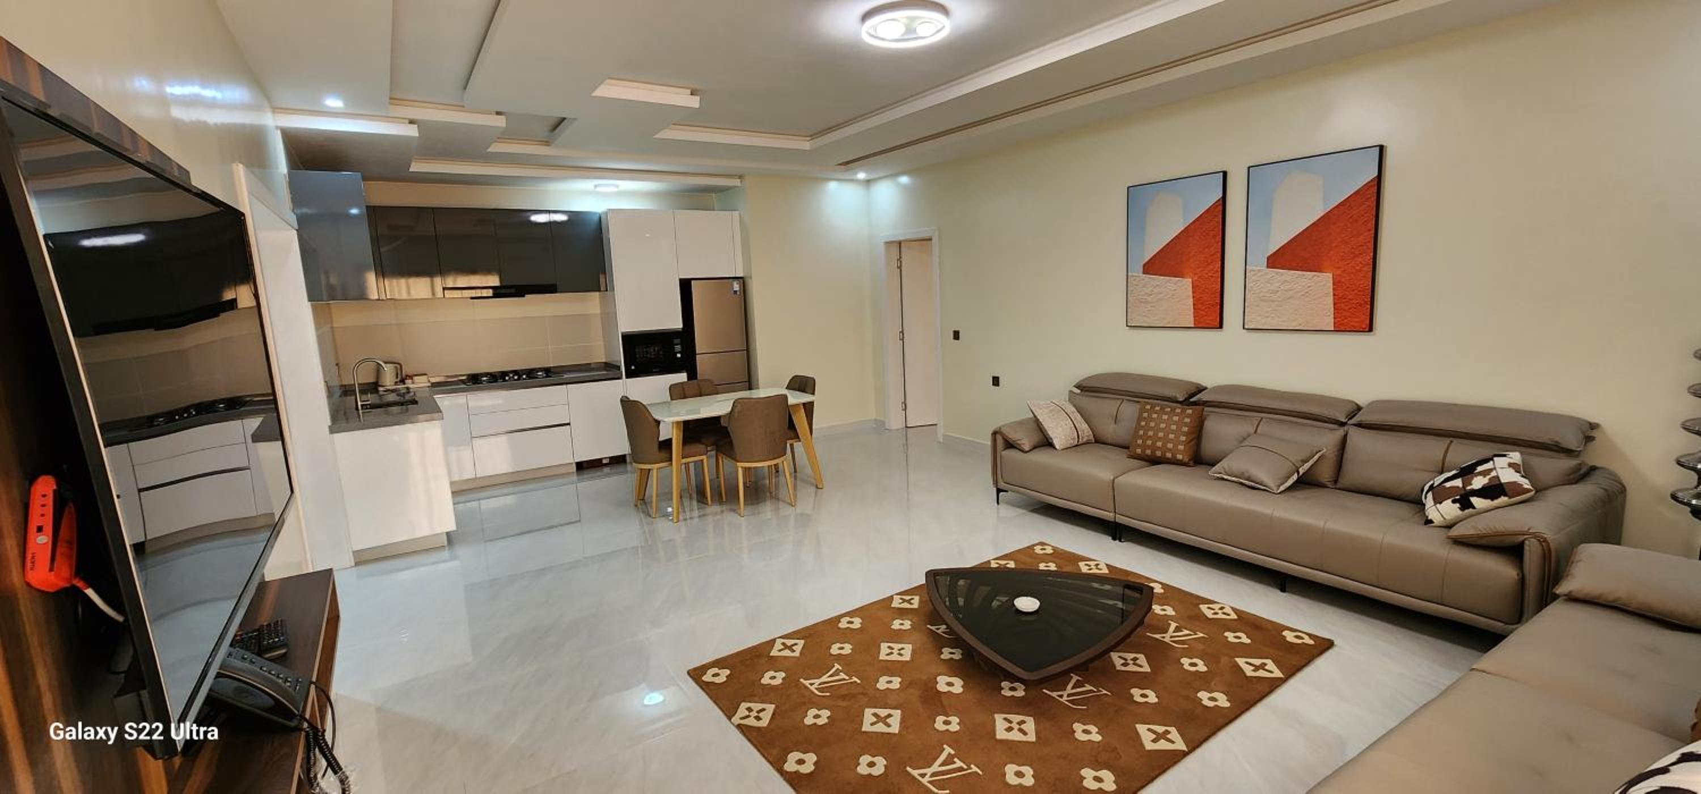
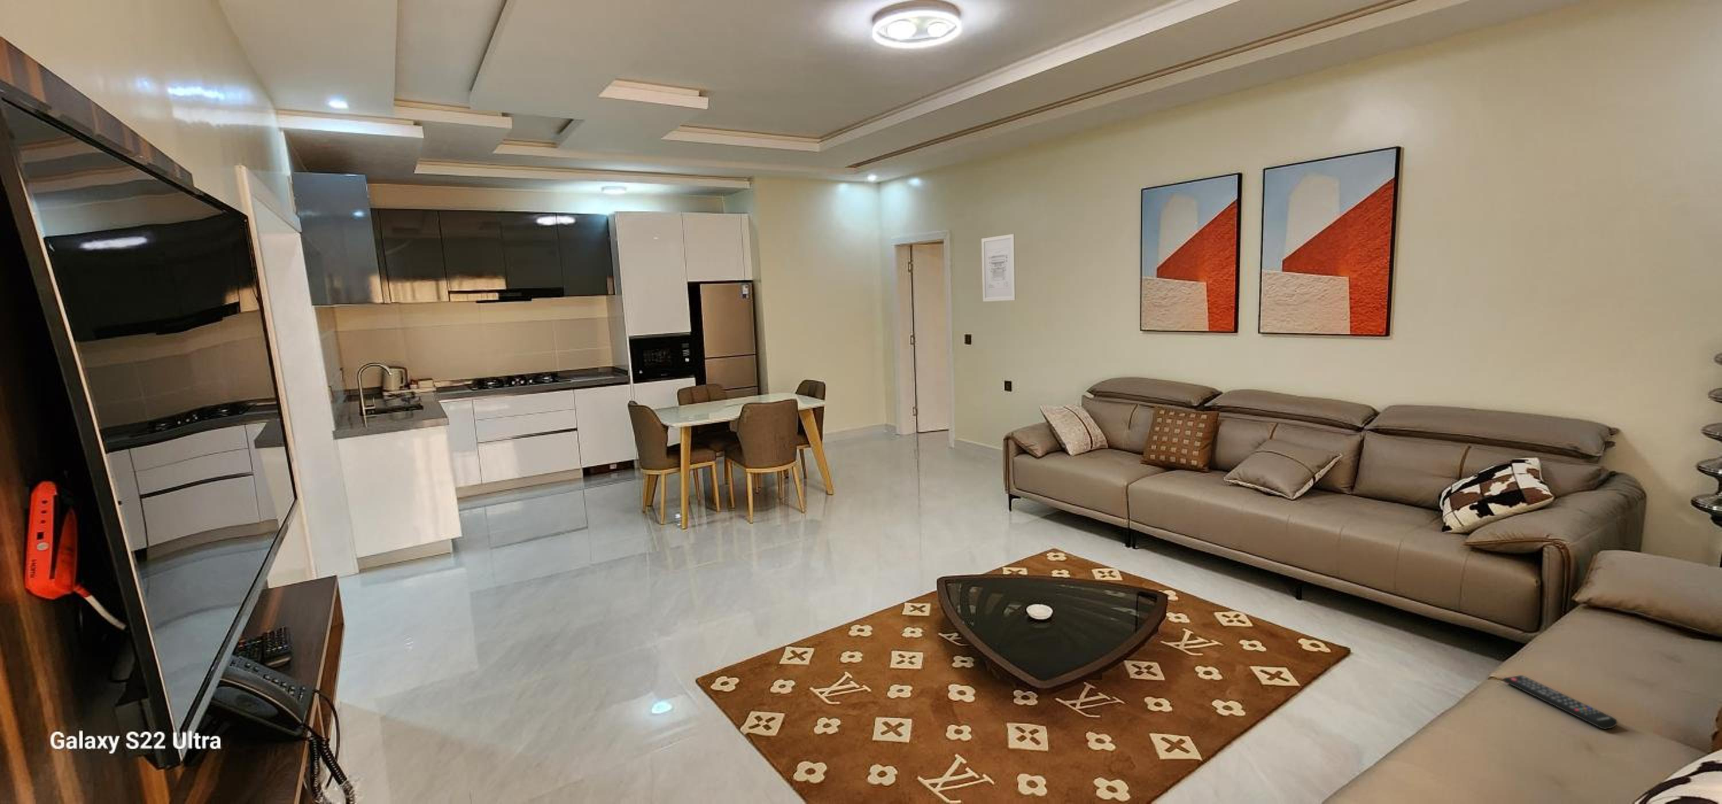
+ wall art [981,233,1017,302]
+ remote control [1502,674,1618,730]
